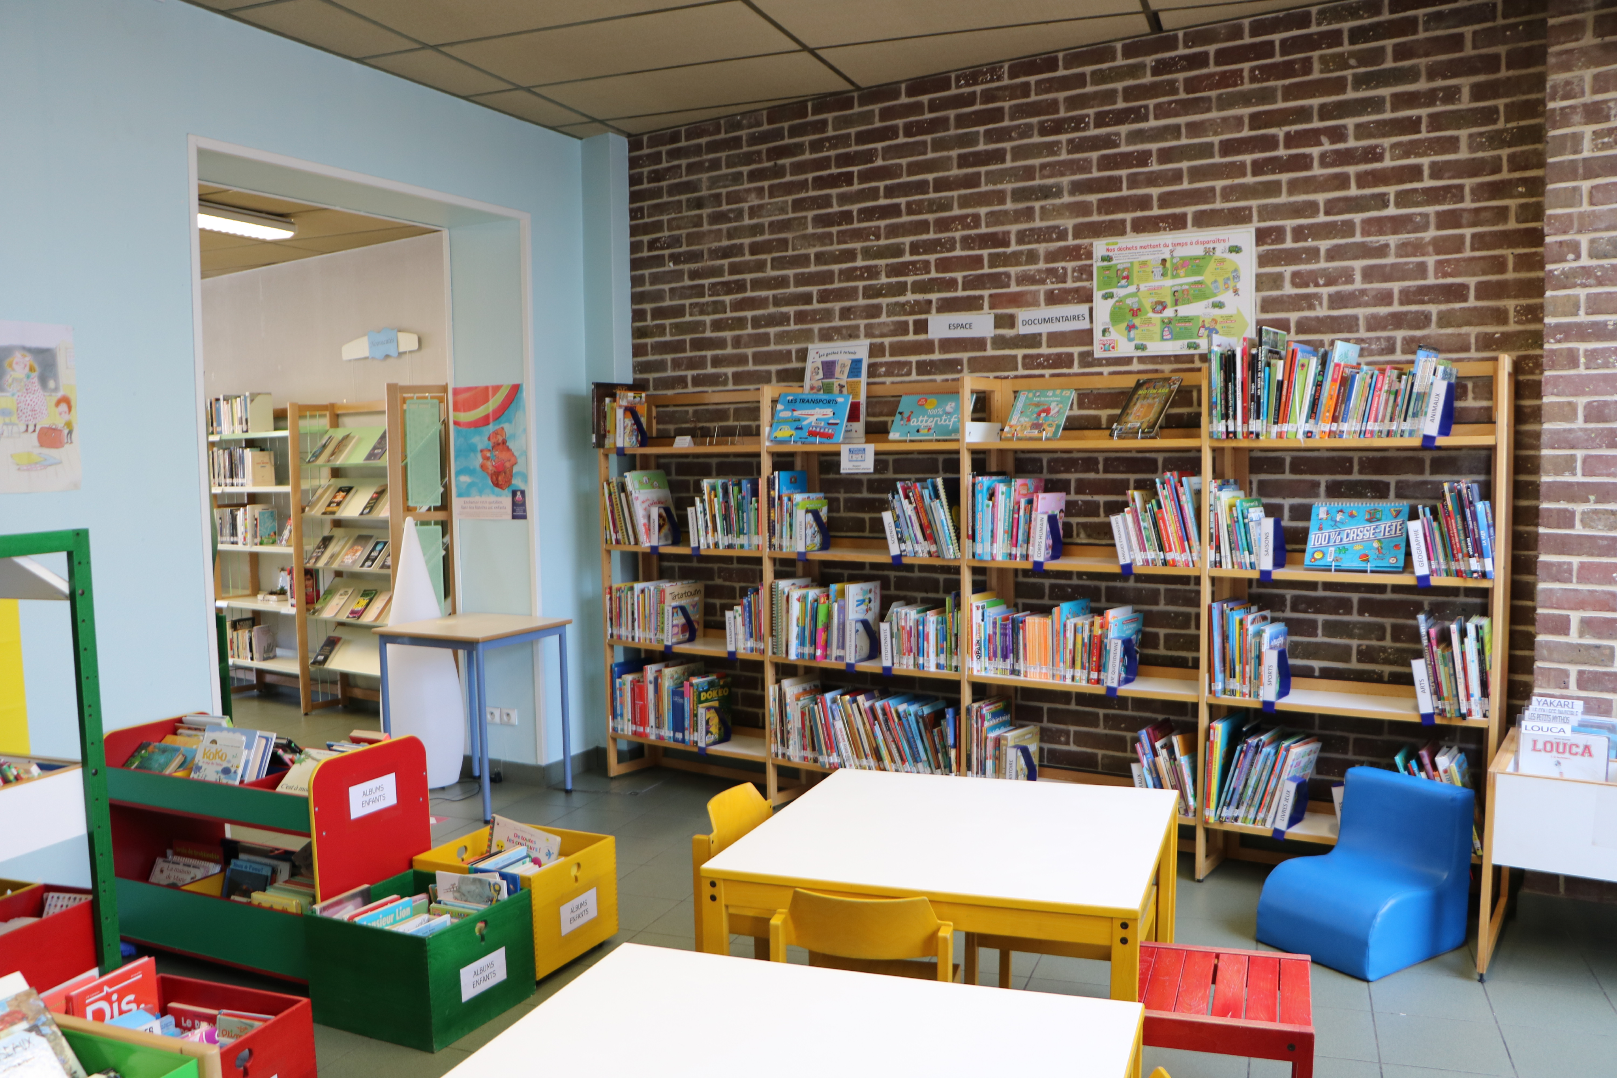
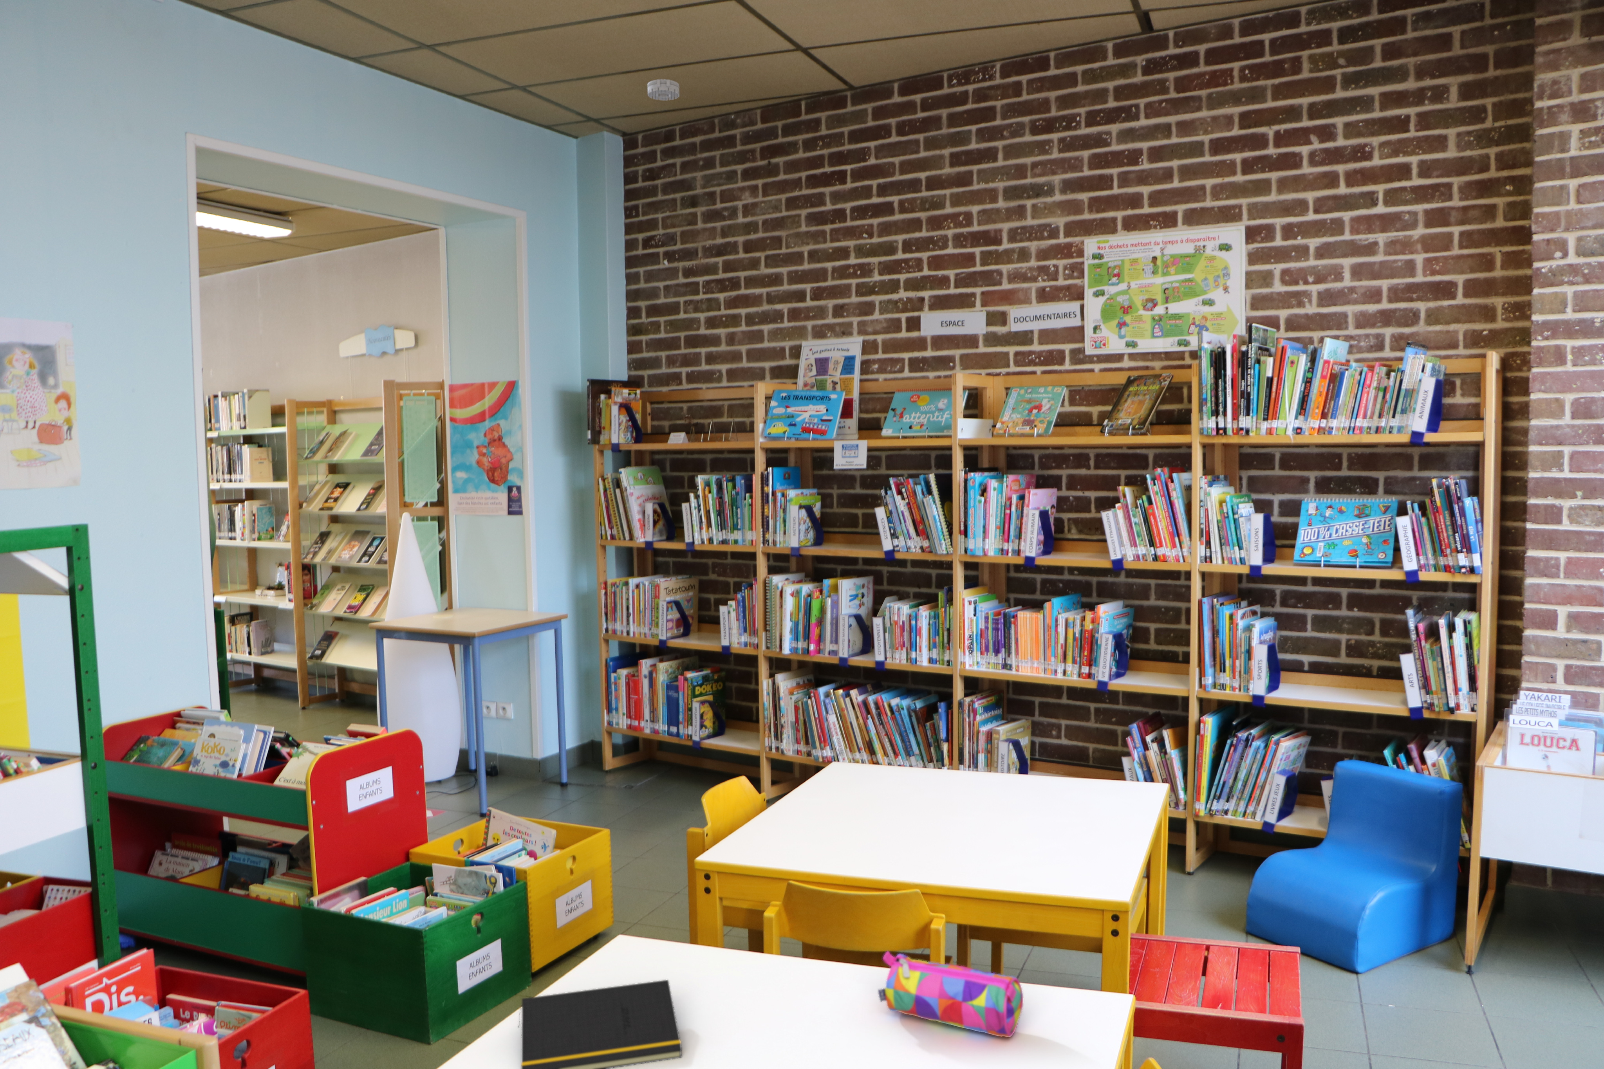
+ notepad [518,980,683,1069]
+ pencil case [877,951,1024,1038]
+ smoke detector [647,79,680,101]
